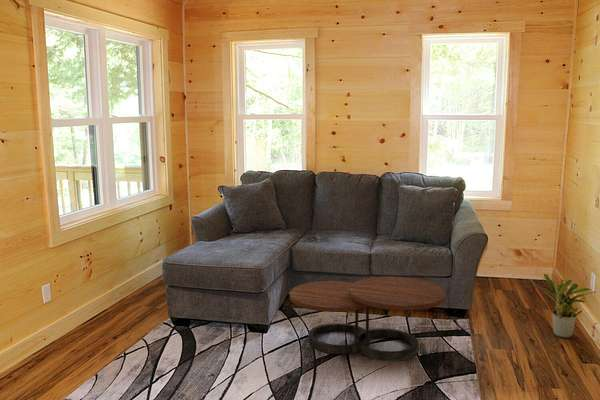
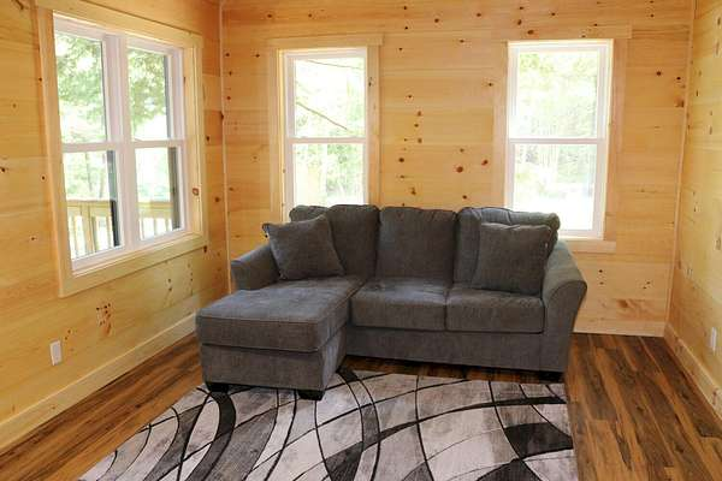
- potted plant [534,273,597,339]
- coffee table [289,276,447,362]
